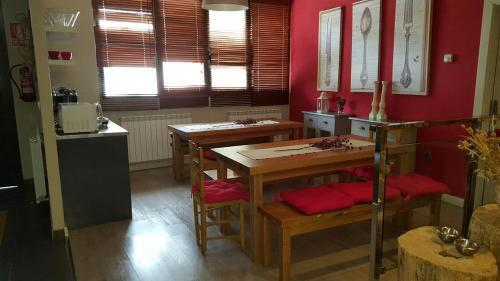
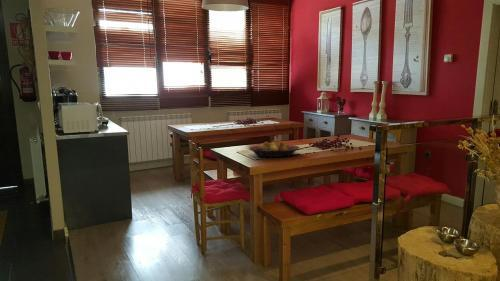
+ fruit bowl [248,140,301,158]
